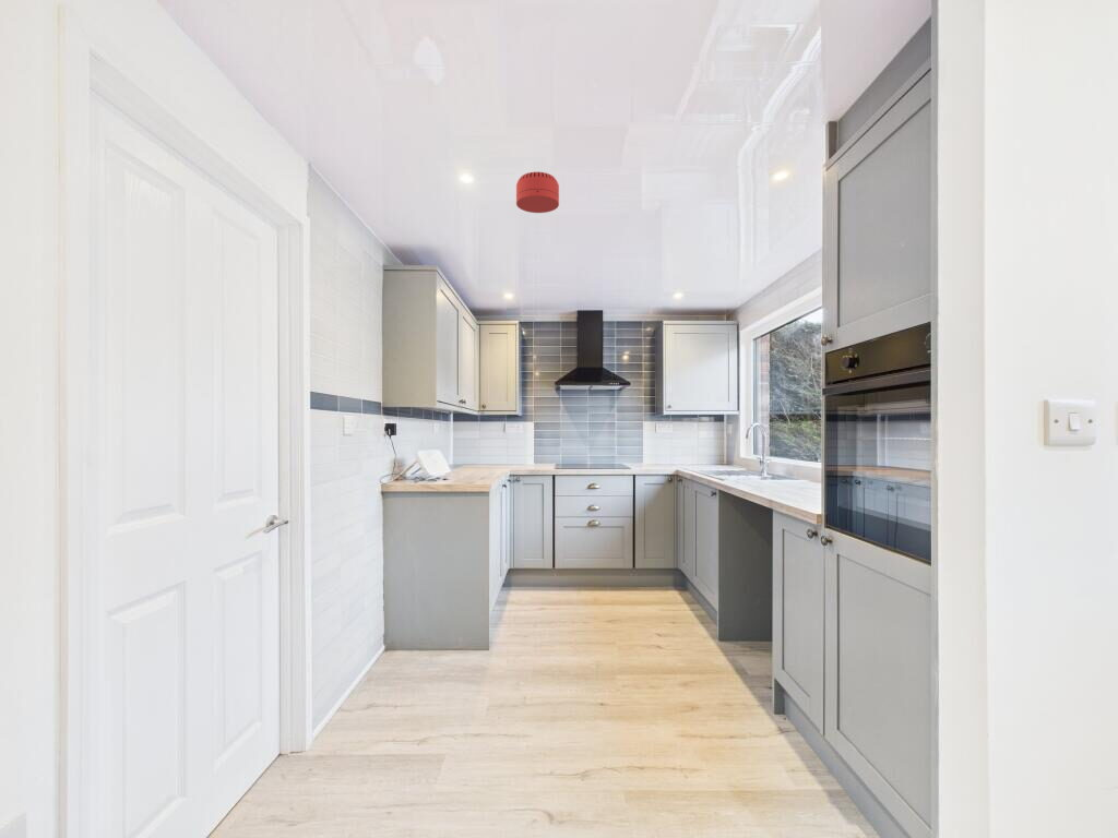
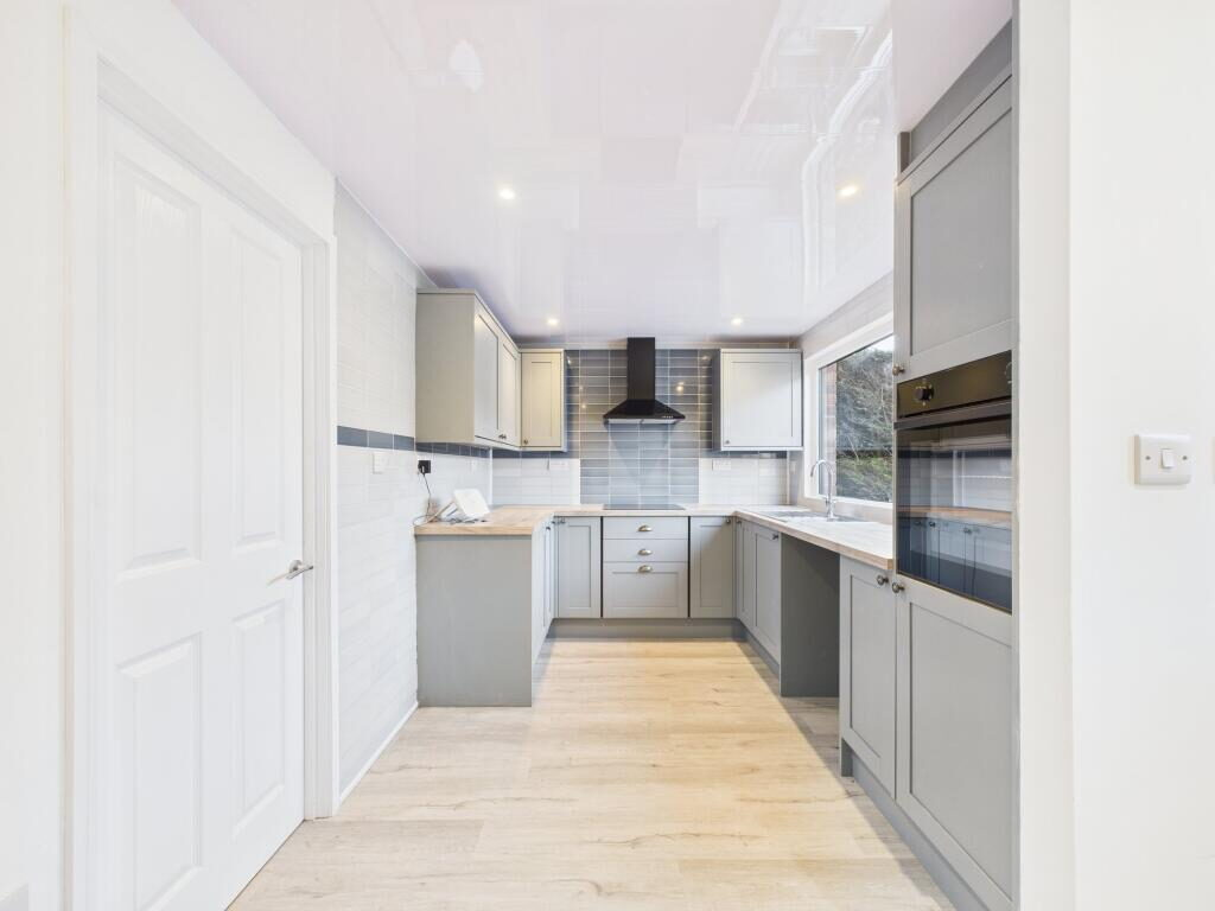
- smoke detector [515,171,560,214]
